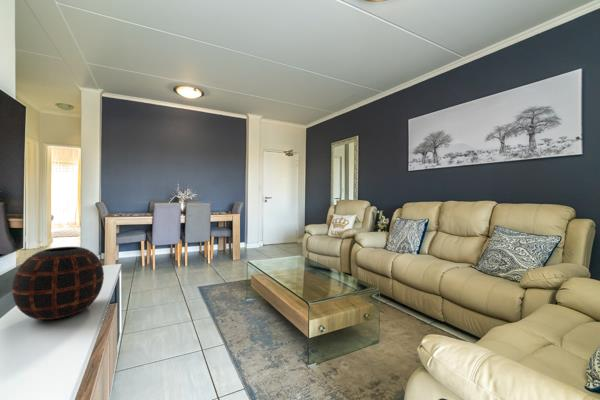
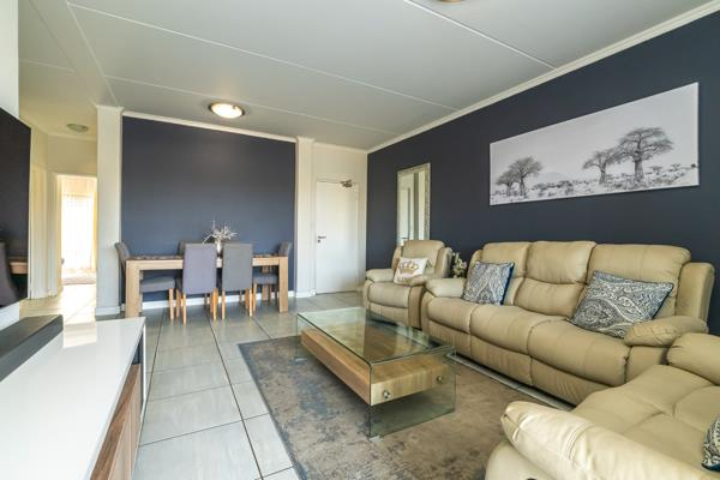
- decorative vase [11,246,105,321]
